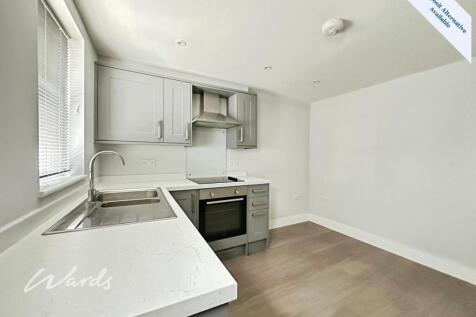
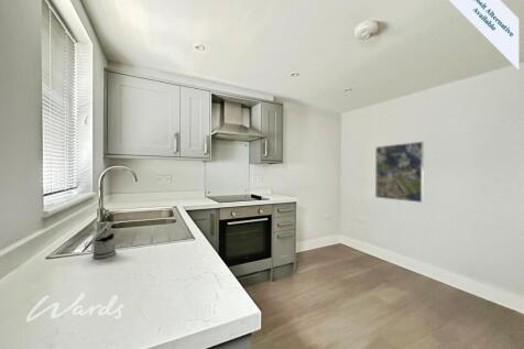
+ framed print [374,141,425,204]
+ tea glass holder [84,232,117,260]
